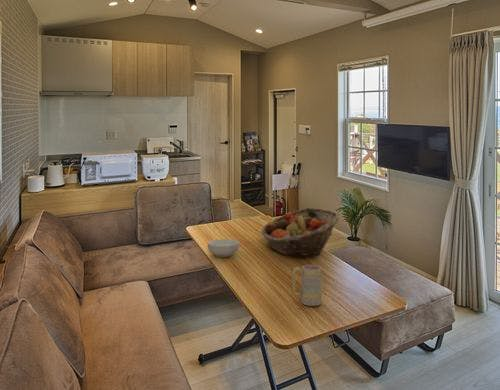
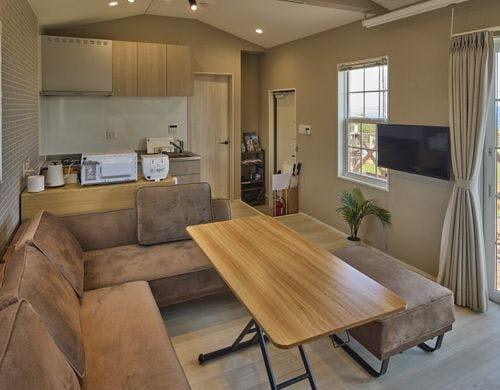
- mug [291,264,323,307]
- fruit basket [260,207,341,257]
- cereal bowl [207,238,240,258]
